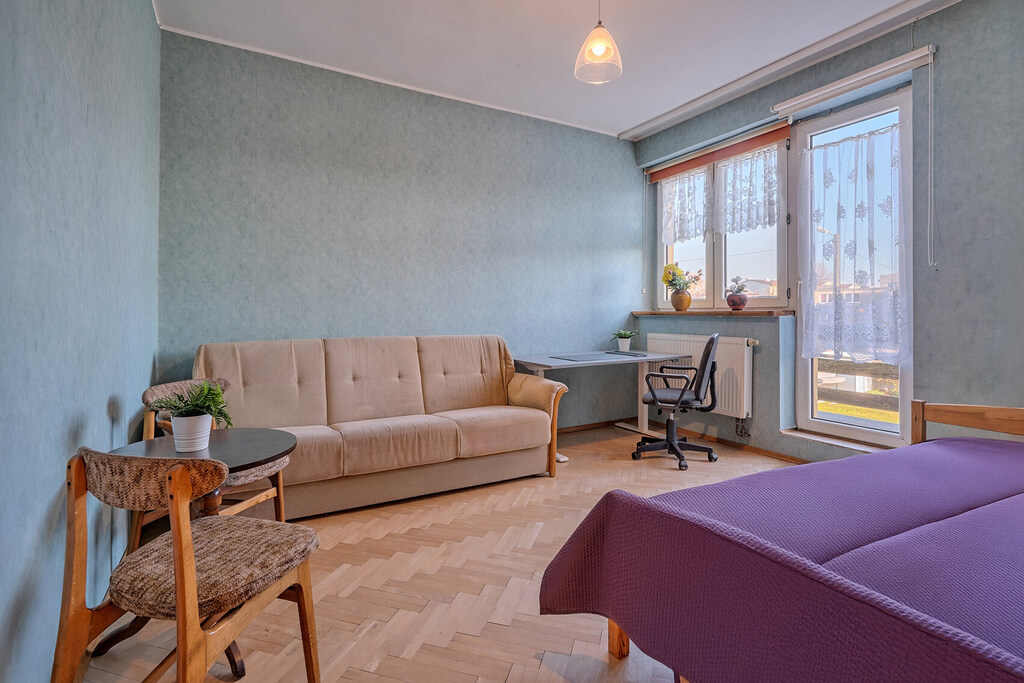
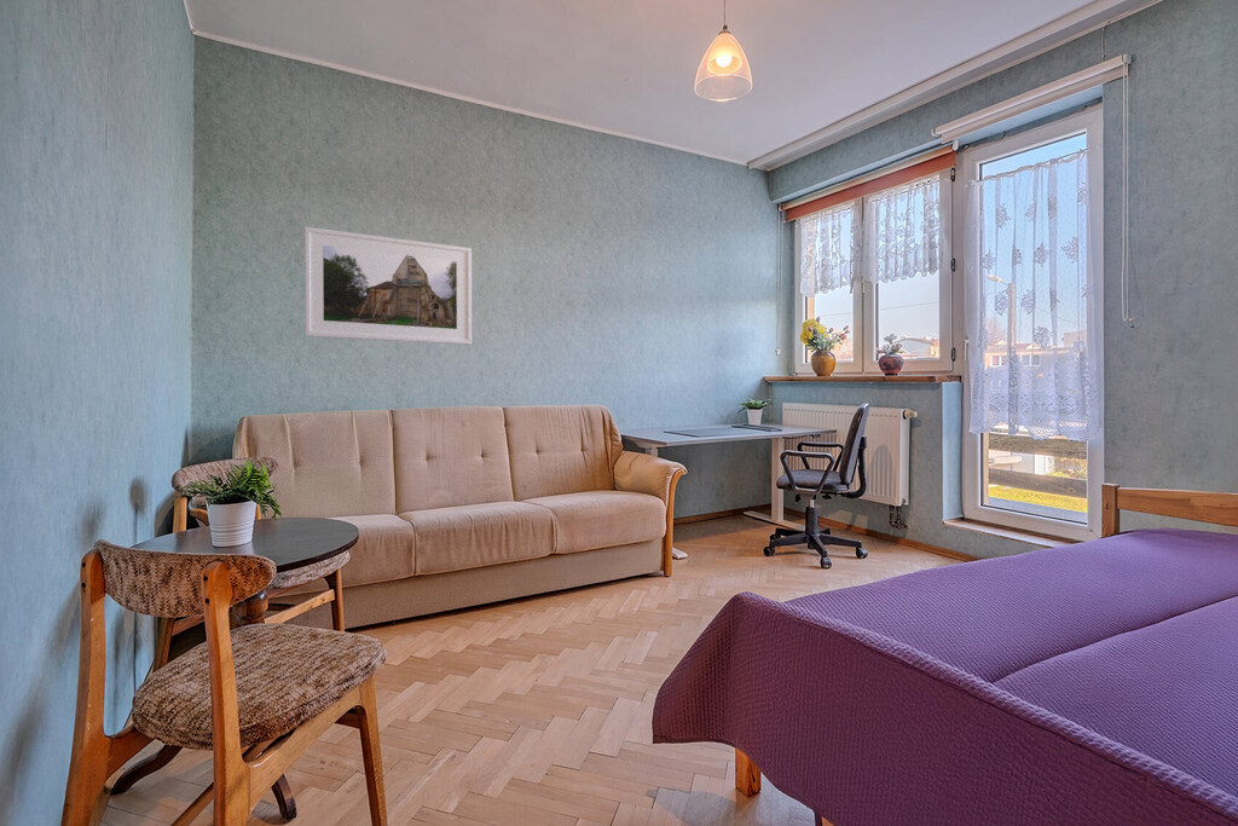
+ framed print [303,226,473,346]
